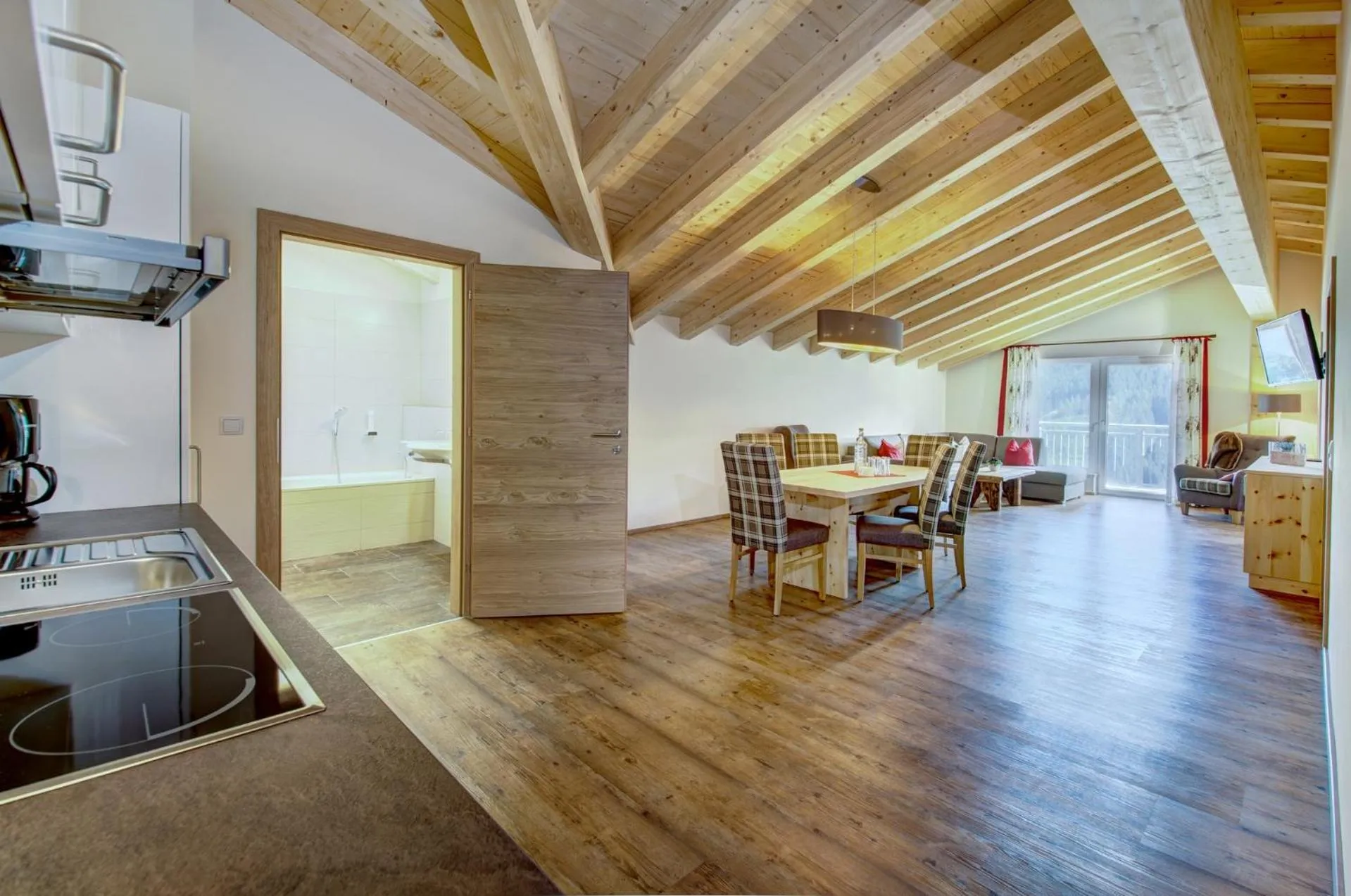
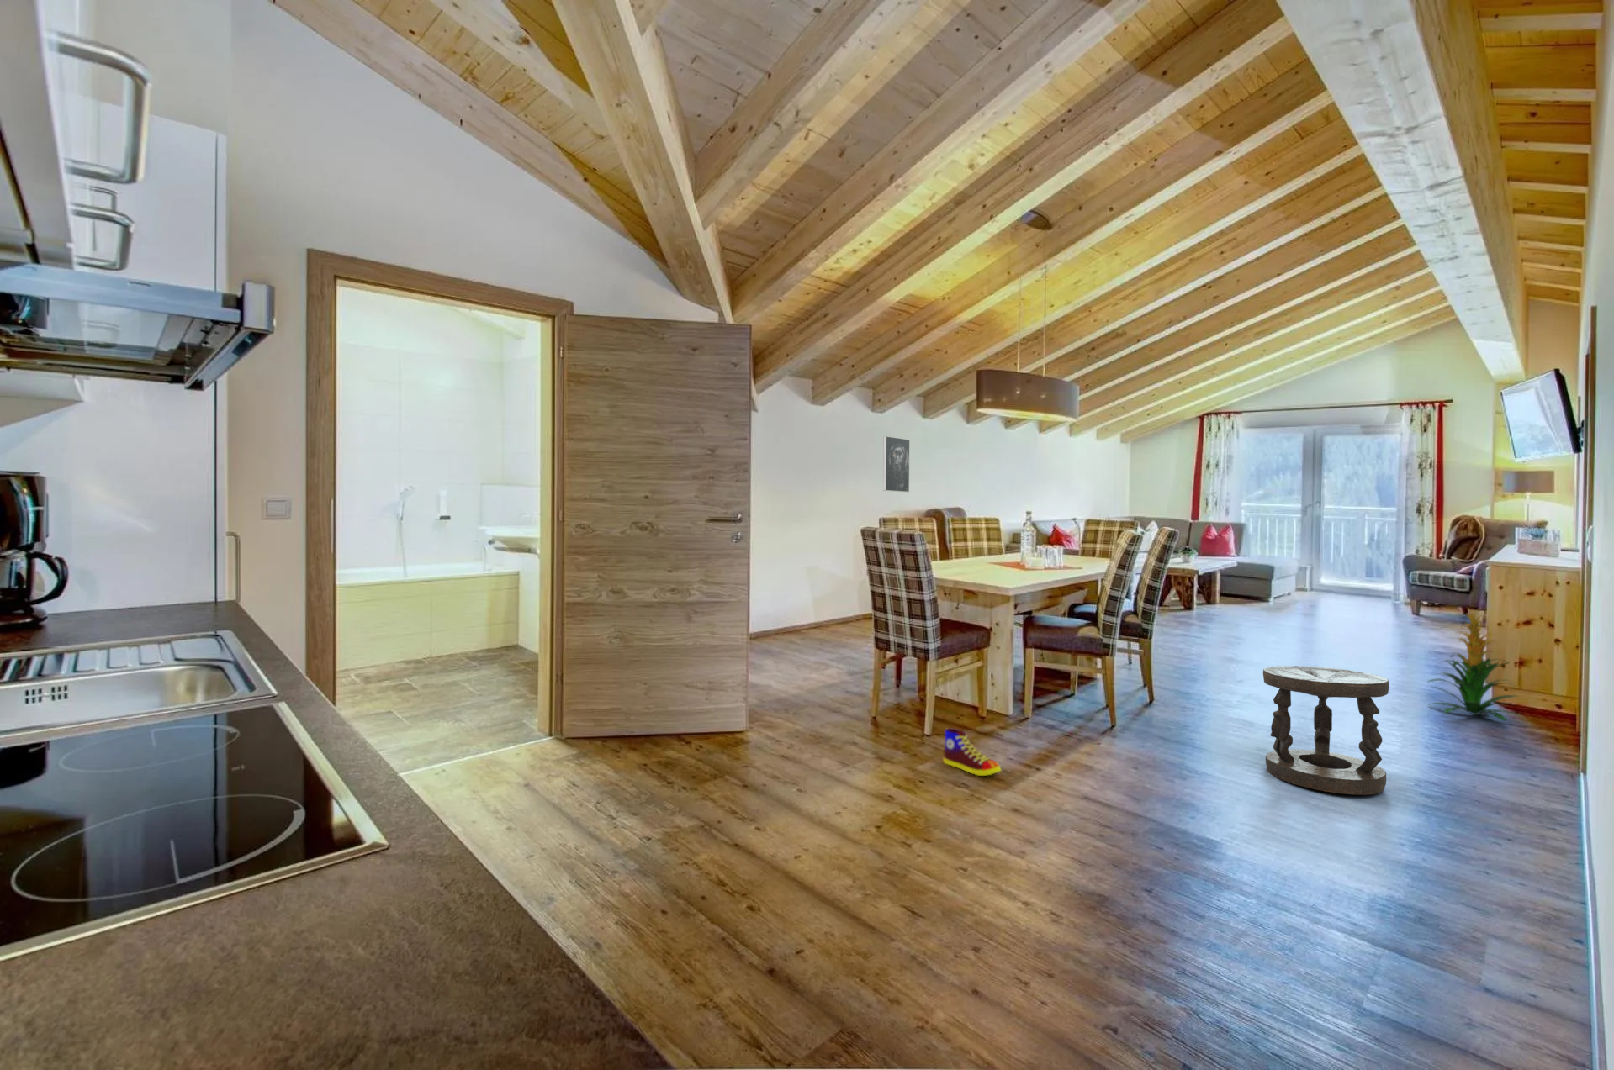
+ stool [1263,665,1391,795]
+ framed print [883,436,910,492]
+ shoe [943,728,1002,776]
+ indoor plant [1426,605,1527,722]
